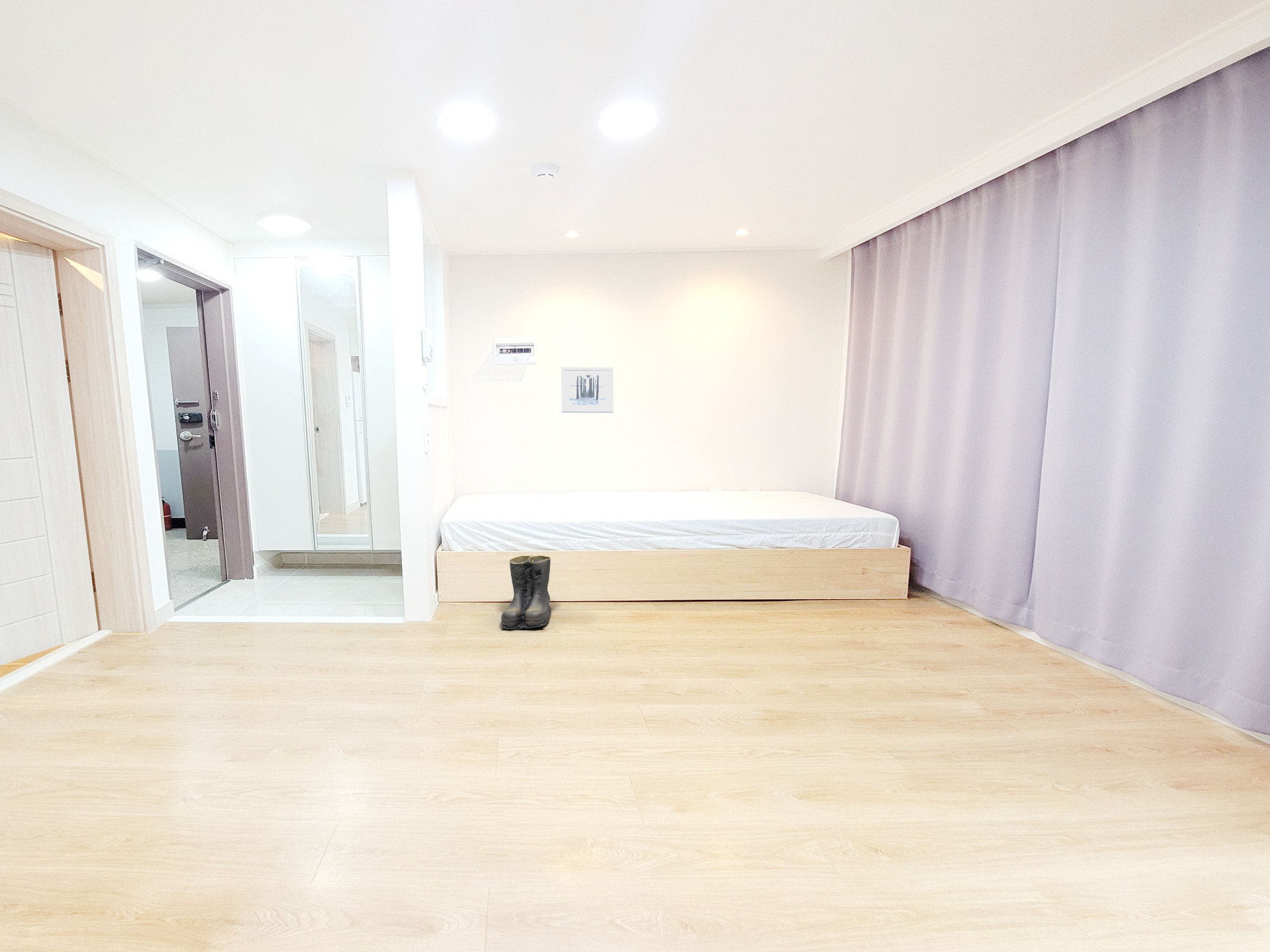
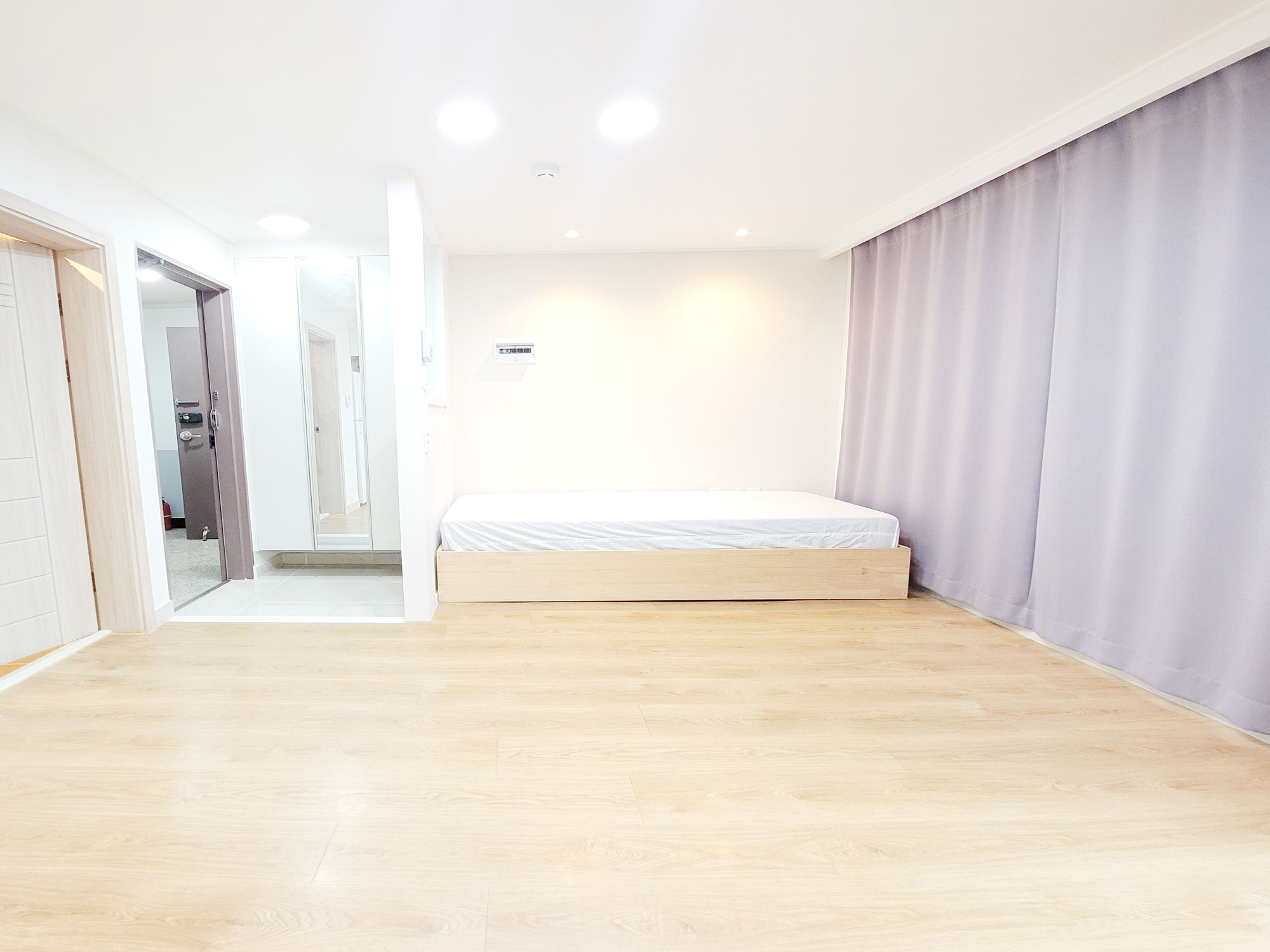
- wall art [561,366,614,413]
- boots [500,554,552,630]
